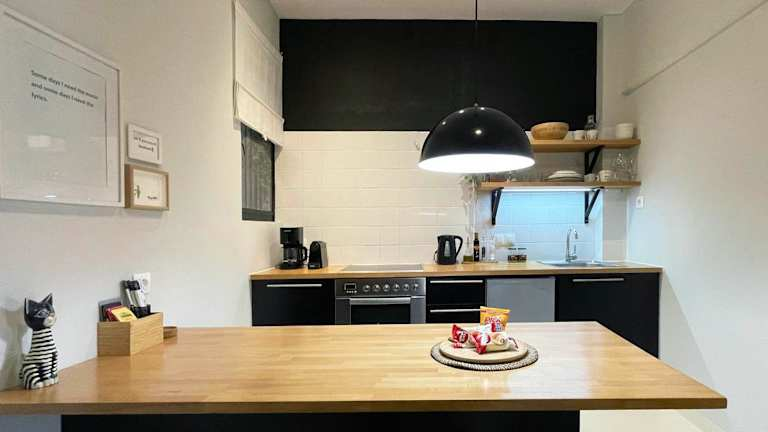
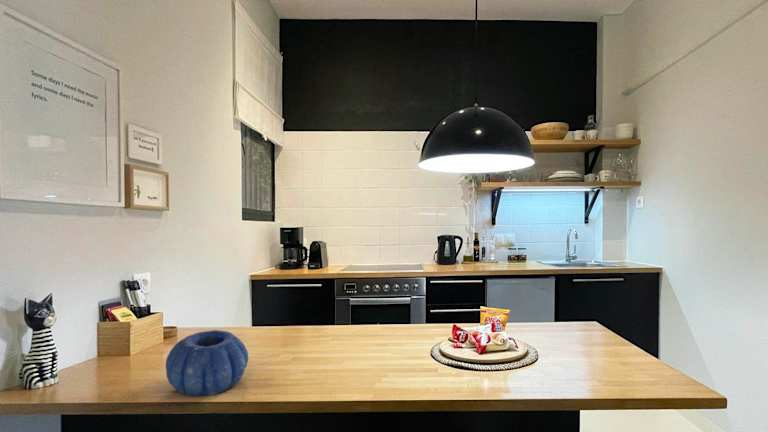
+ decorative bowl [165,329,249,397]
